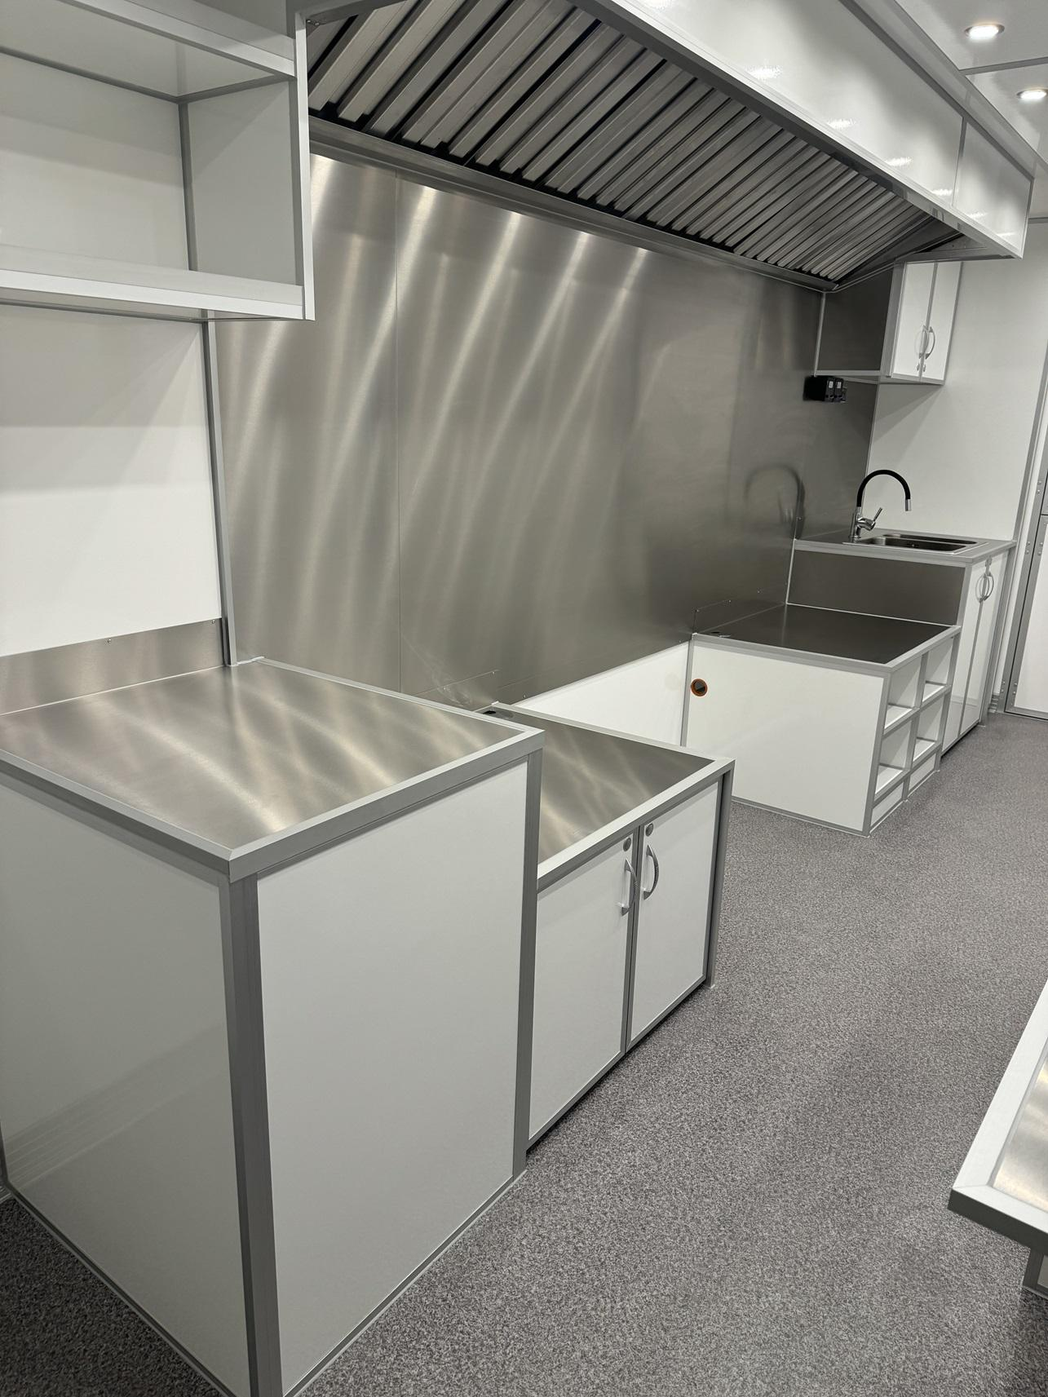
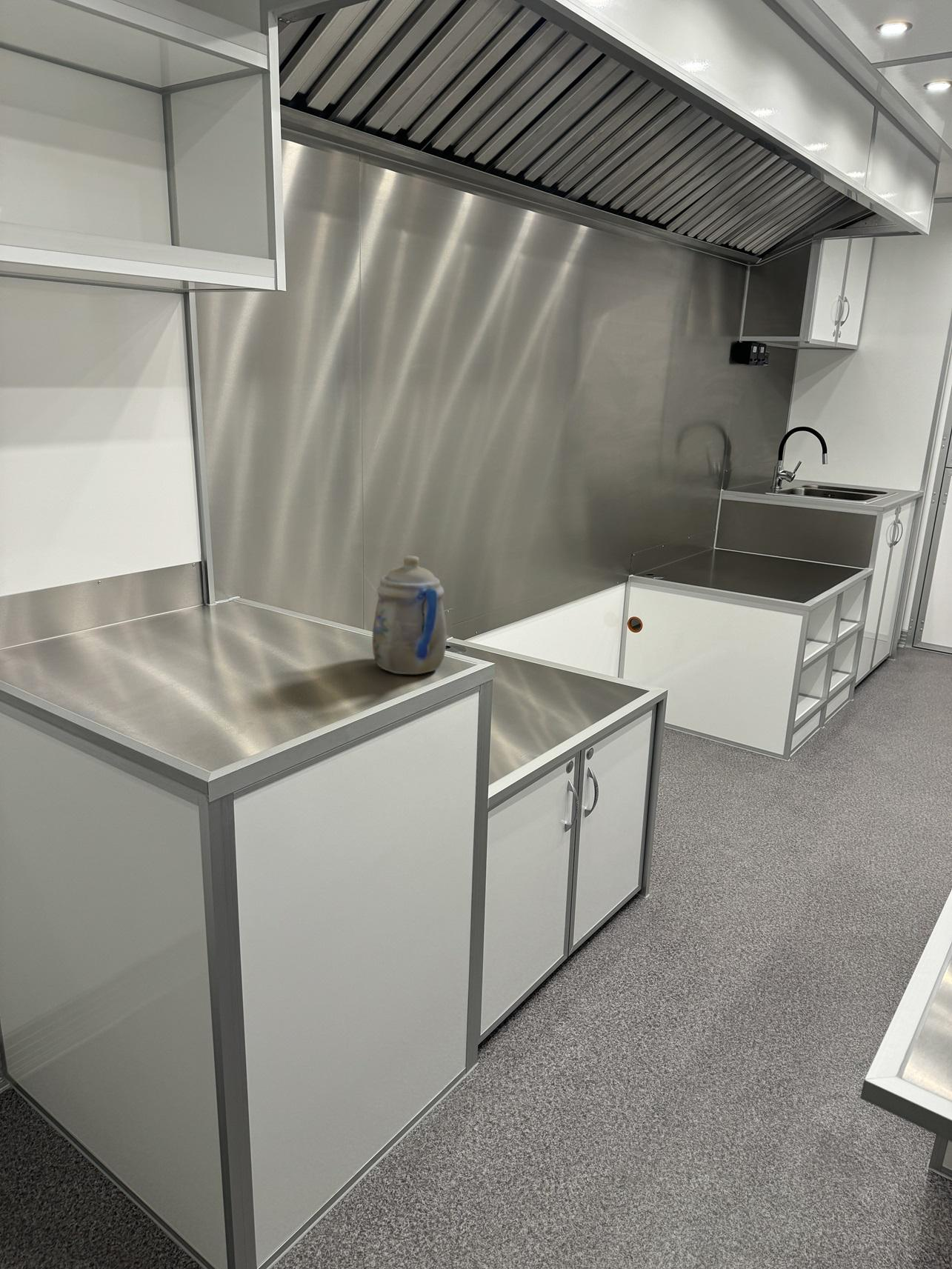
+ teapot [371,556,447,675]
